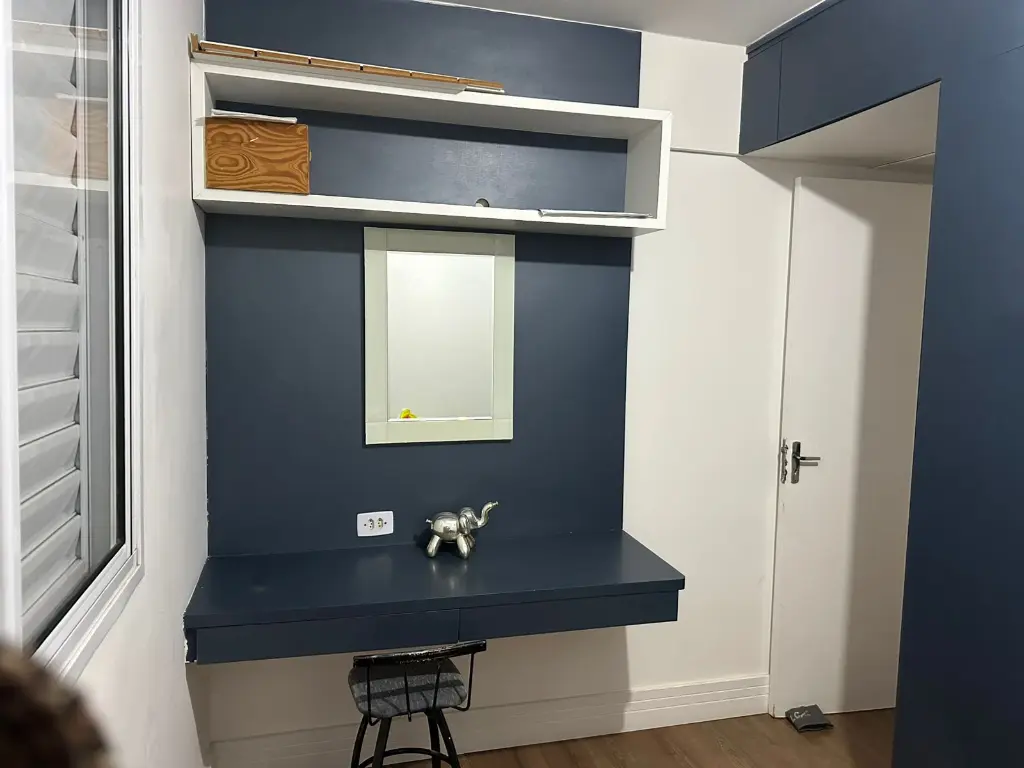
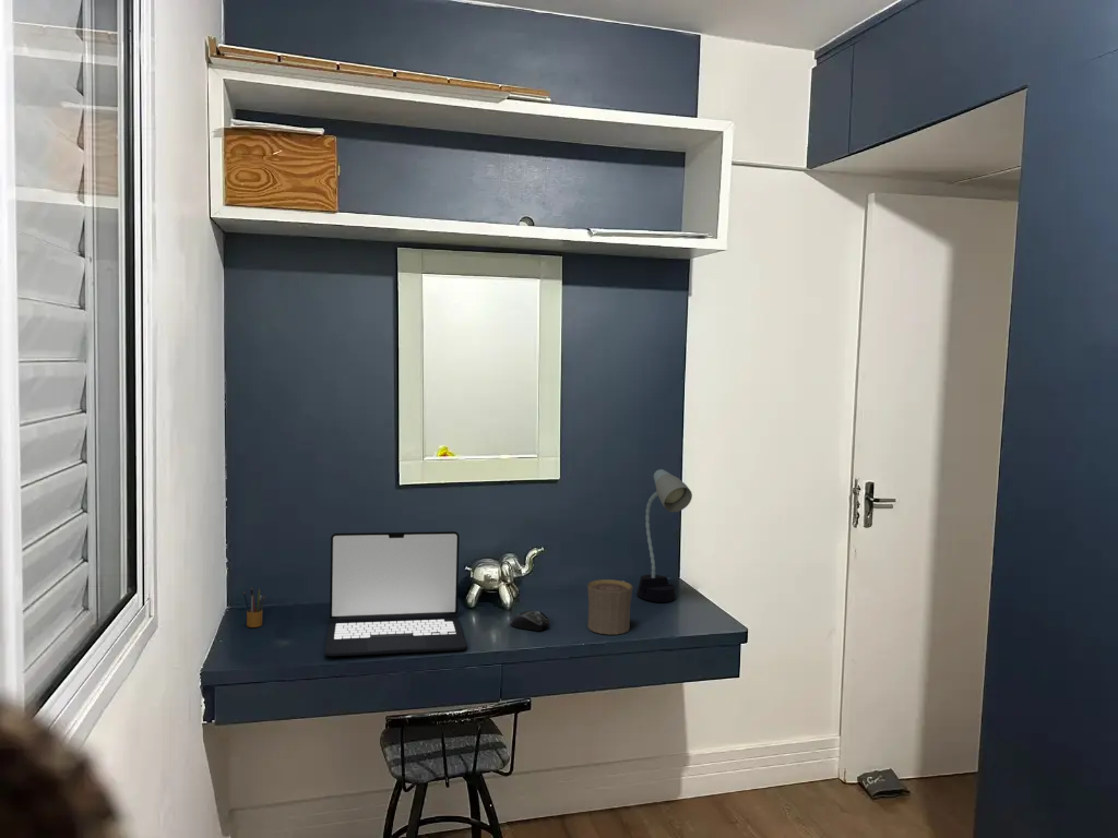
+ desk lamp [635,468,693,603]
+ laptop [324,530,467,657]
+ cup [586,578,634,635]
+ pencil box [242,586,266,628]
+ computer mouse [510,609,551,632]
